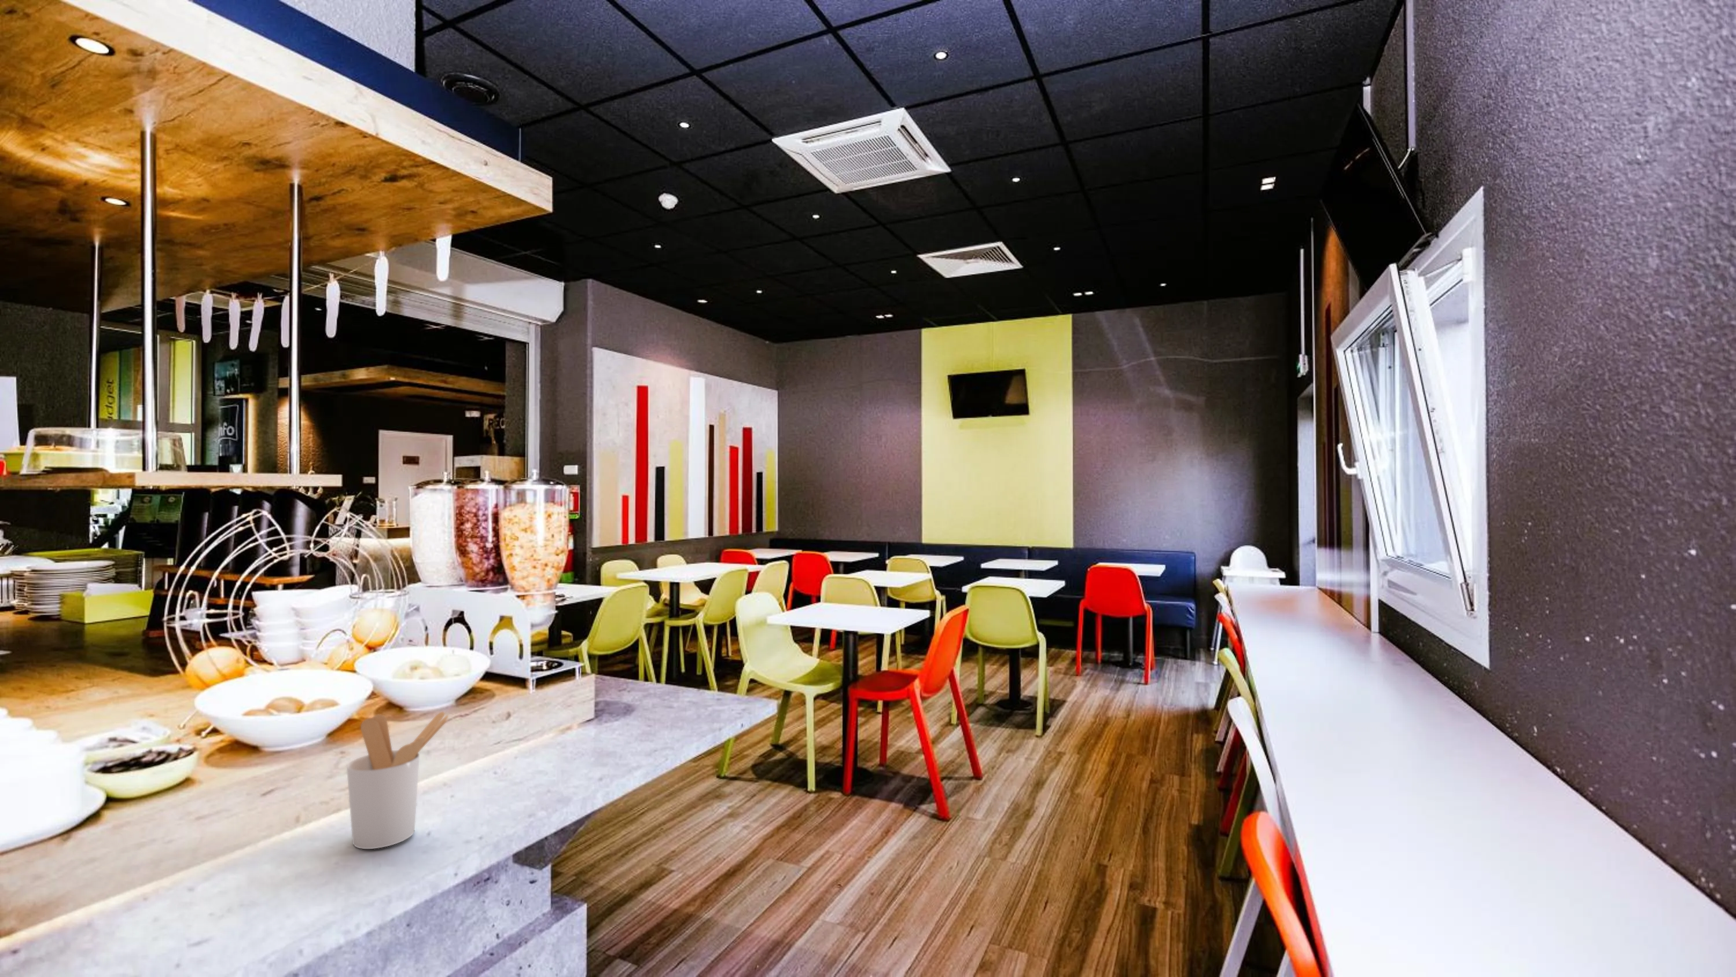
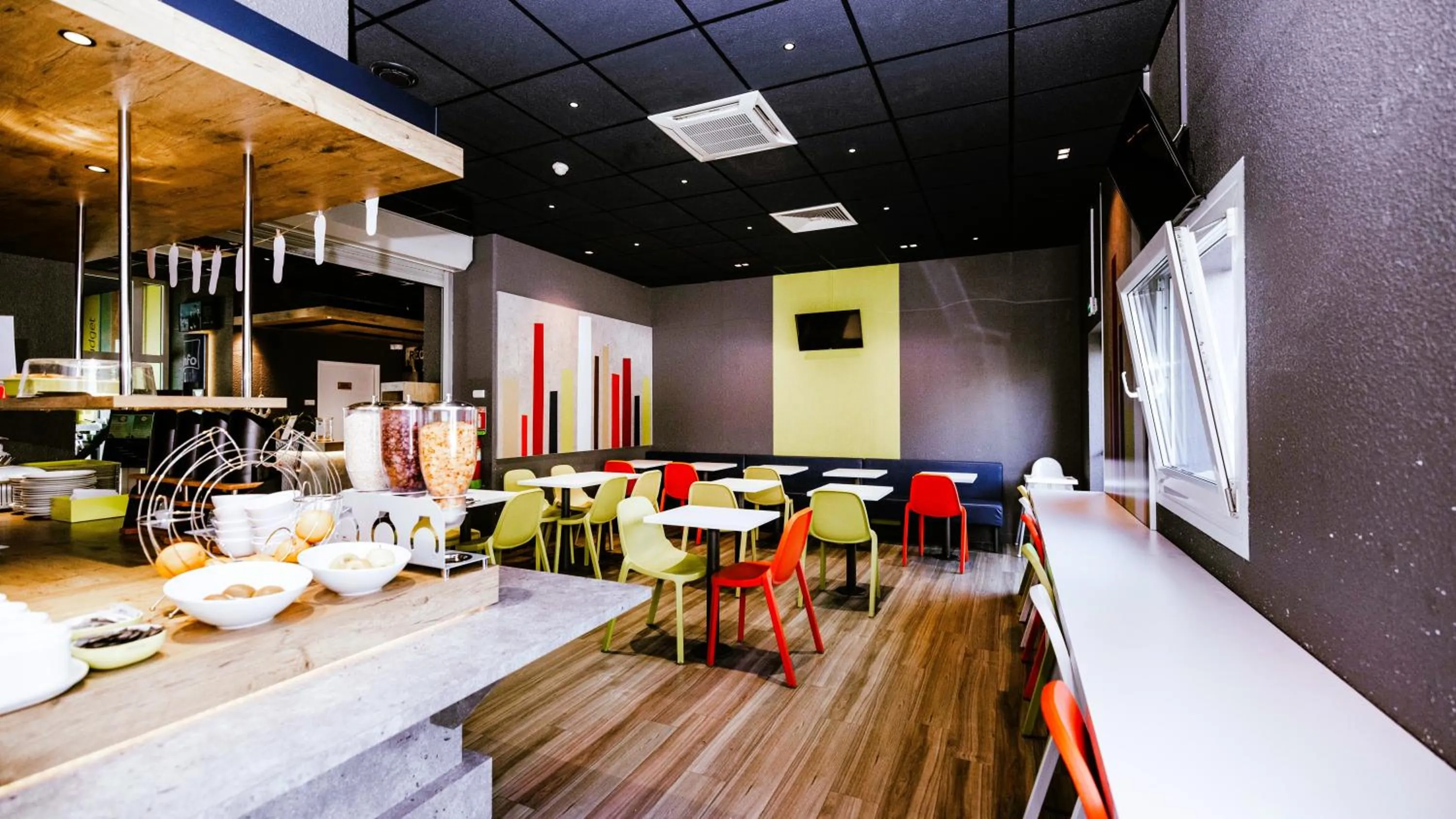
- utensil holder [346,711,450,849]
